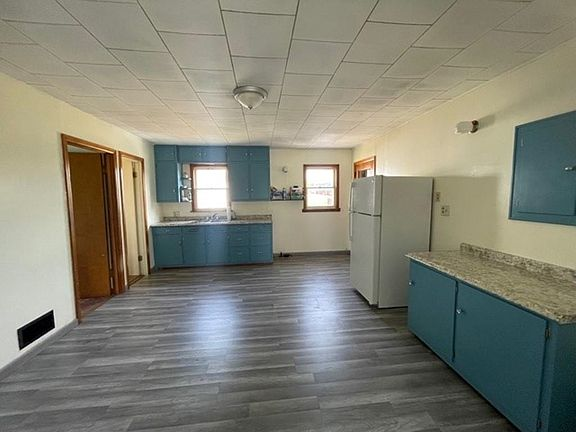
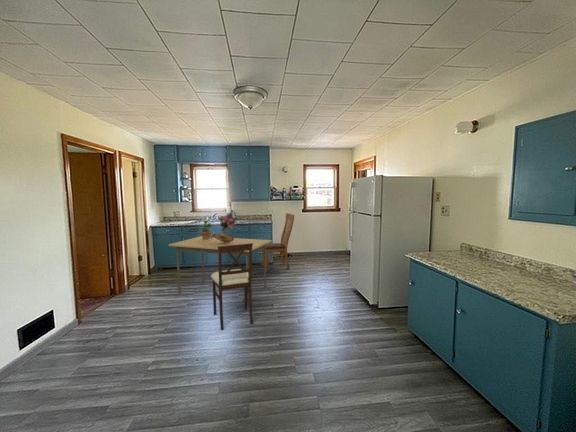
+ chair [261,212,295,273]
+ chair [210,243,254,331]
+ potted plant [196,220,215,240]
+ dining table [168,235,273,304]
+ bouquet [209,211,237,242]
